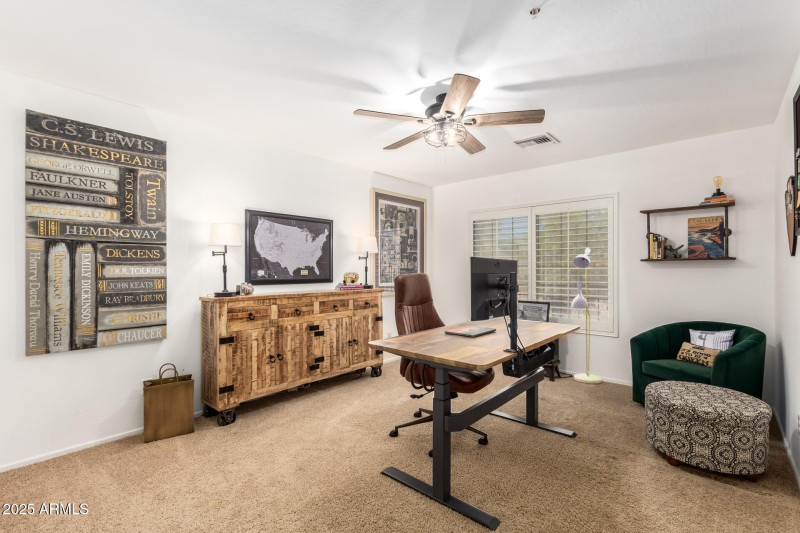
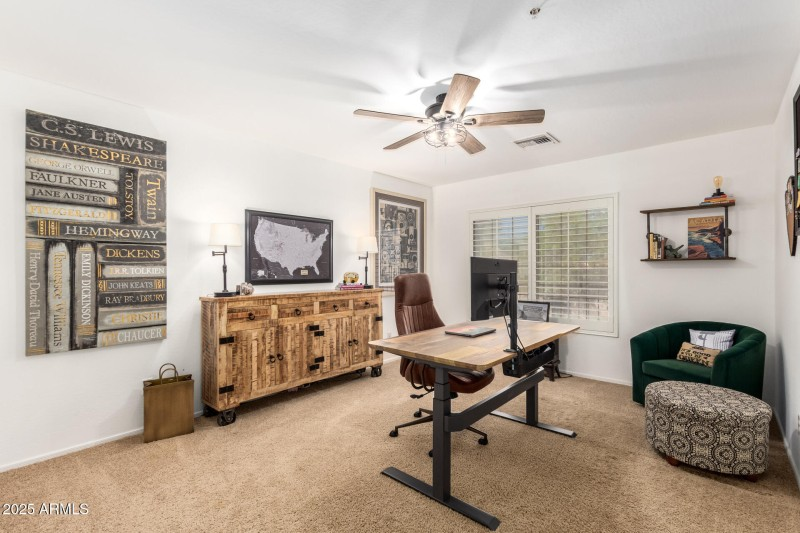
- floor lamp [570,247,603,385]
